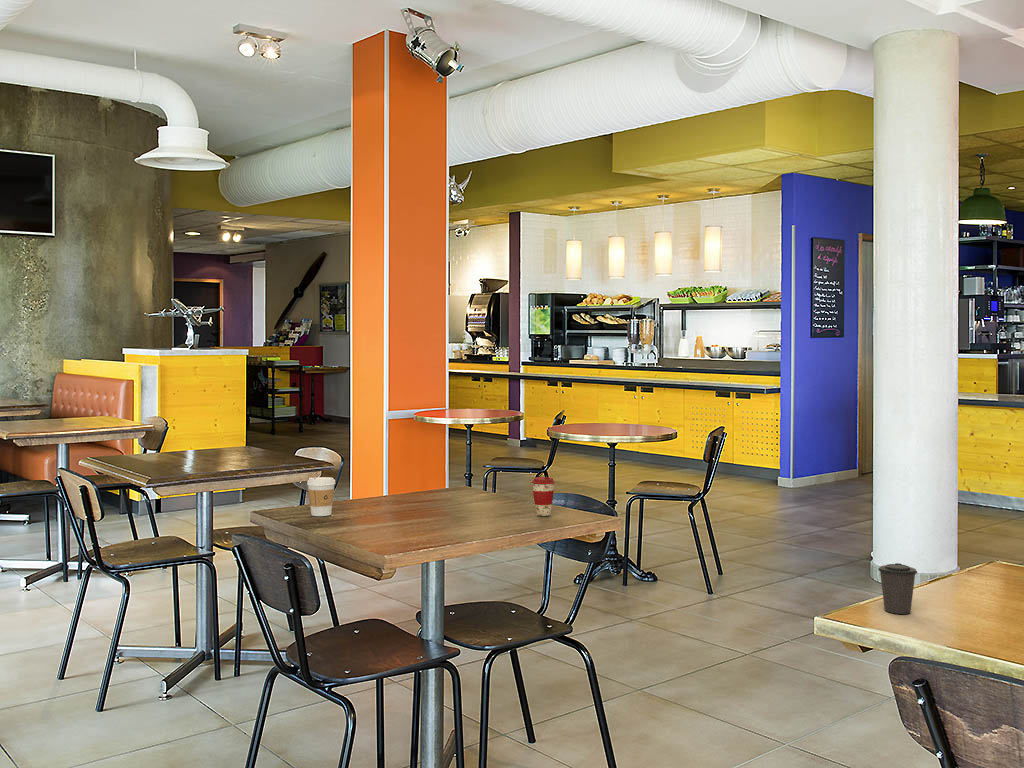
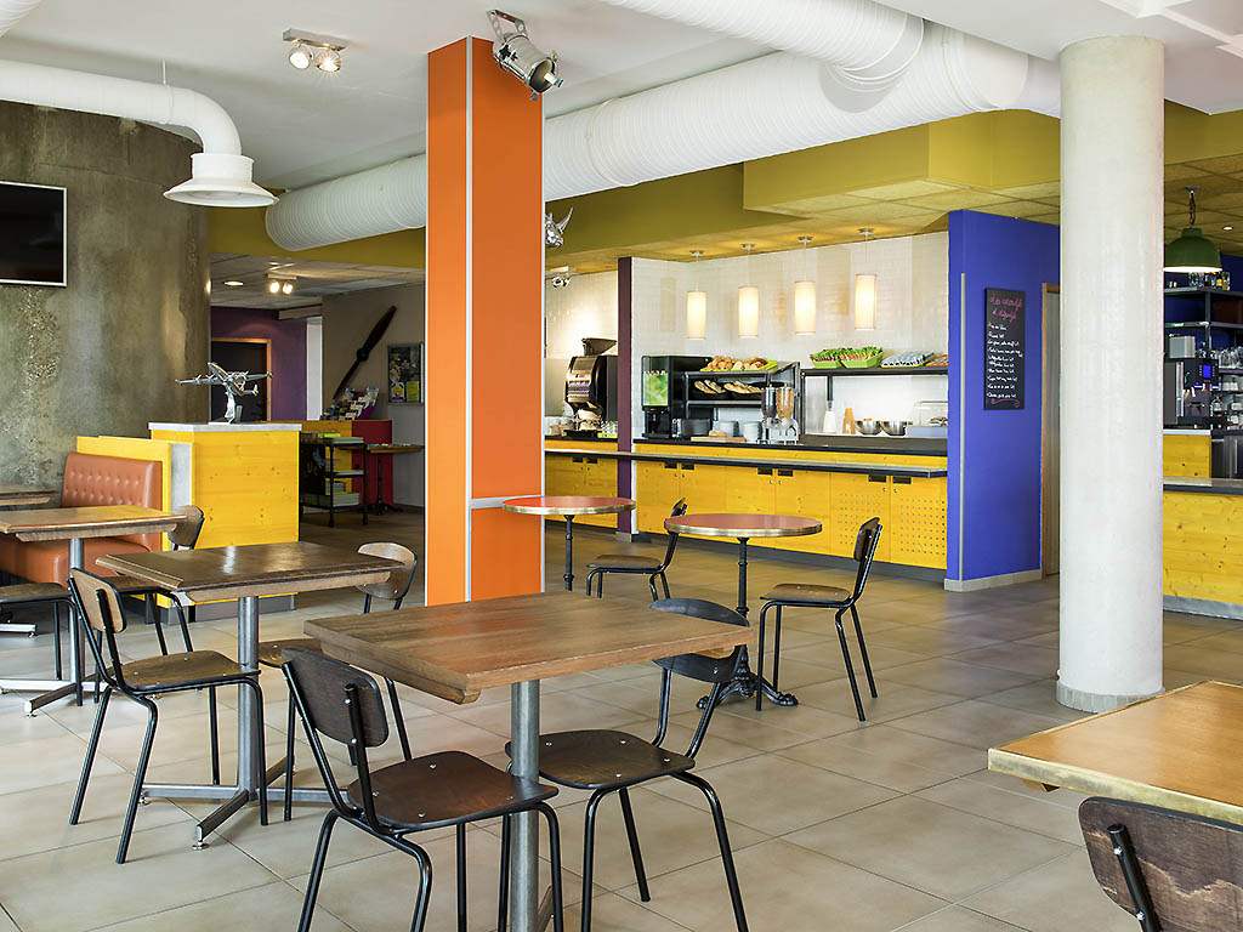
- coffee cup [531,476,556,517]
- coffee cup [877,562,918,615]
- coffee cup [306,476,336,517]
